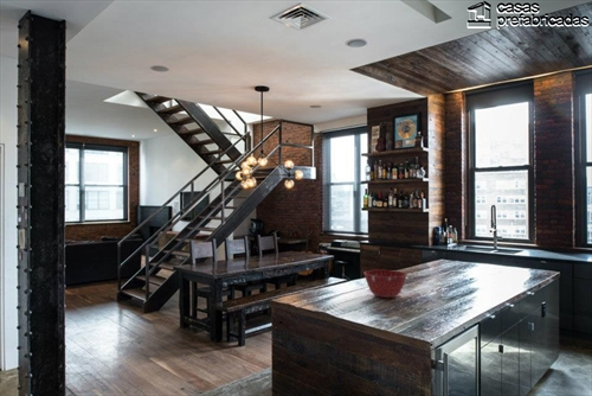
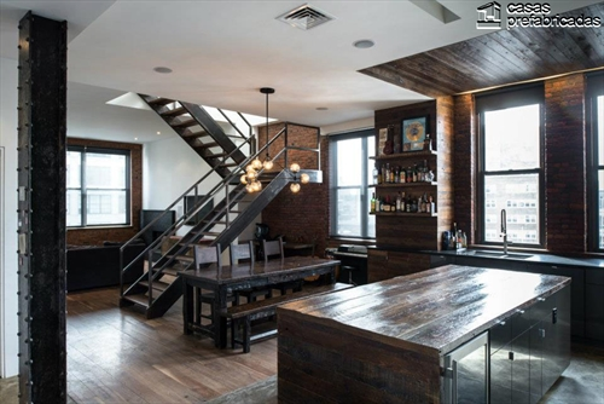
- mixing bowl [363,269,408,299]
